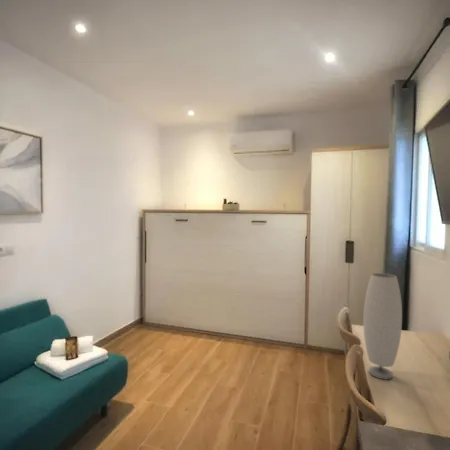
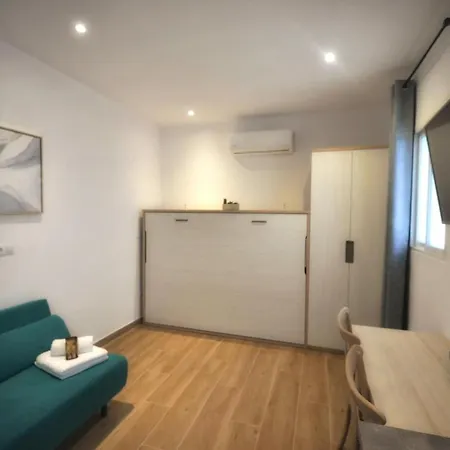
- vase [362,272,403,380]
